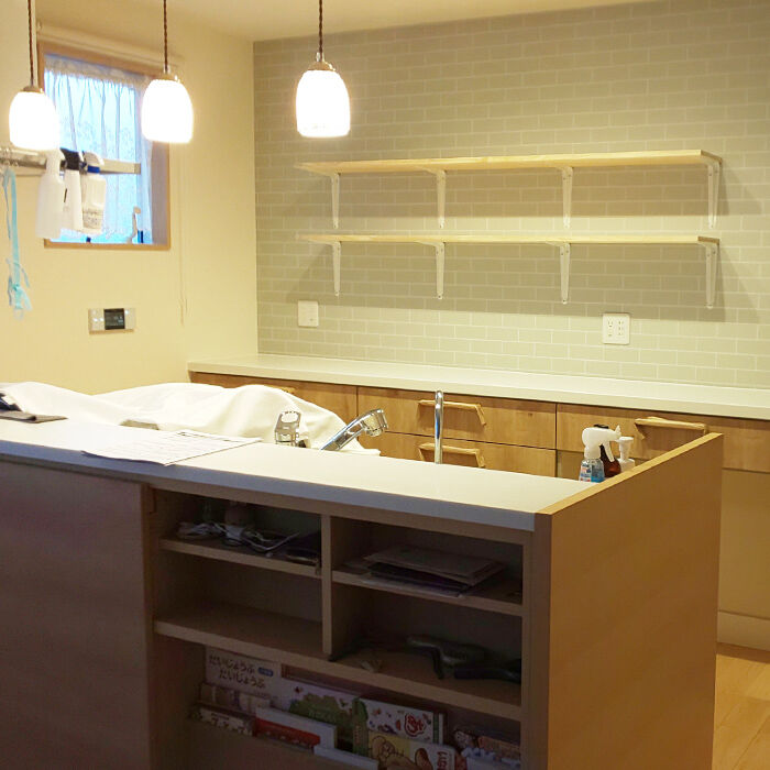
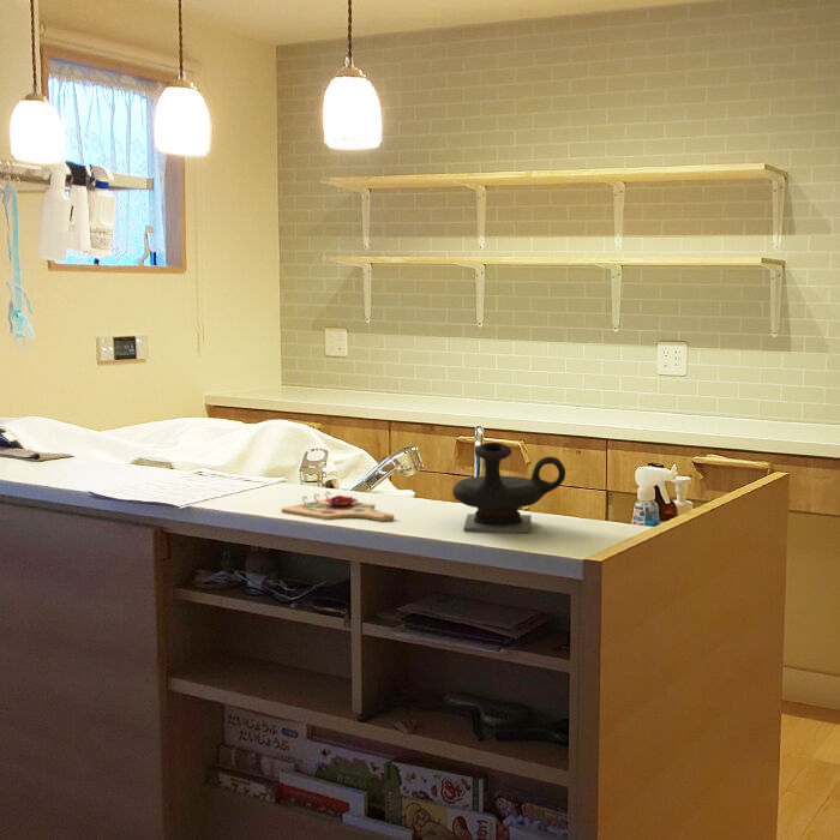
+ cutting board [281,491,395,522]
+ teapot [451,442,566,534]
